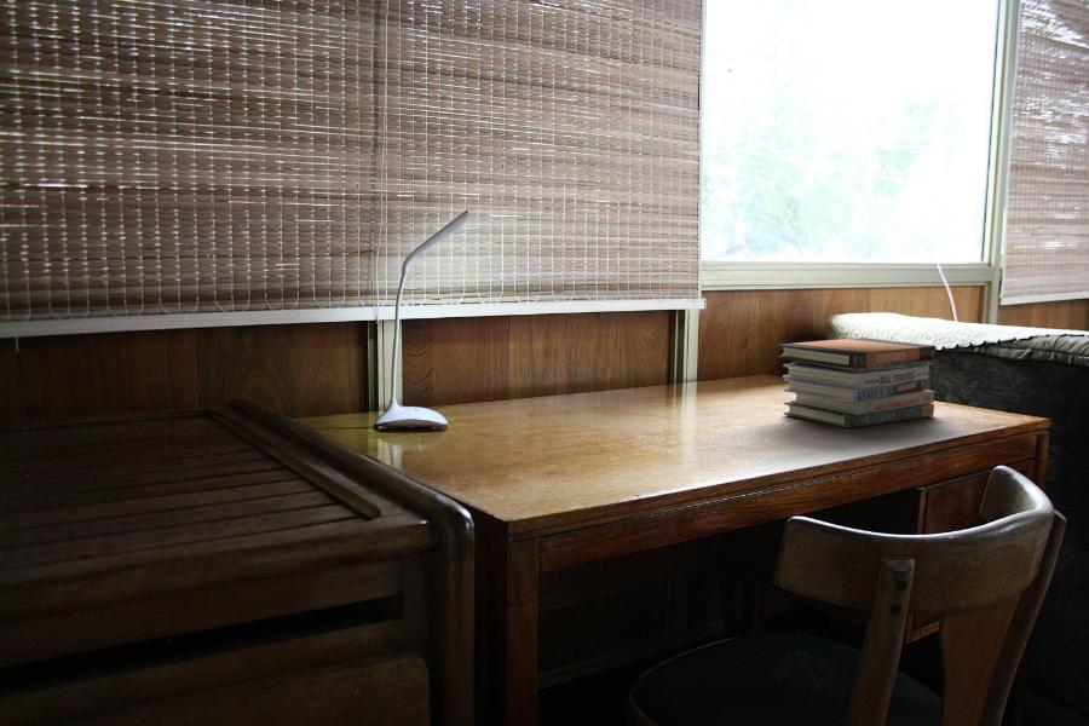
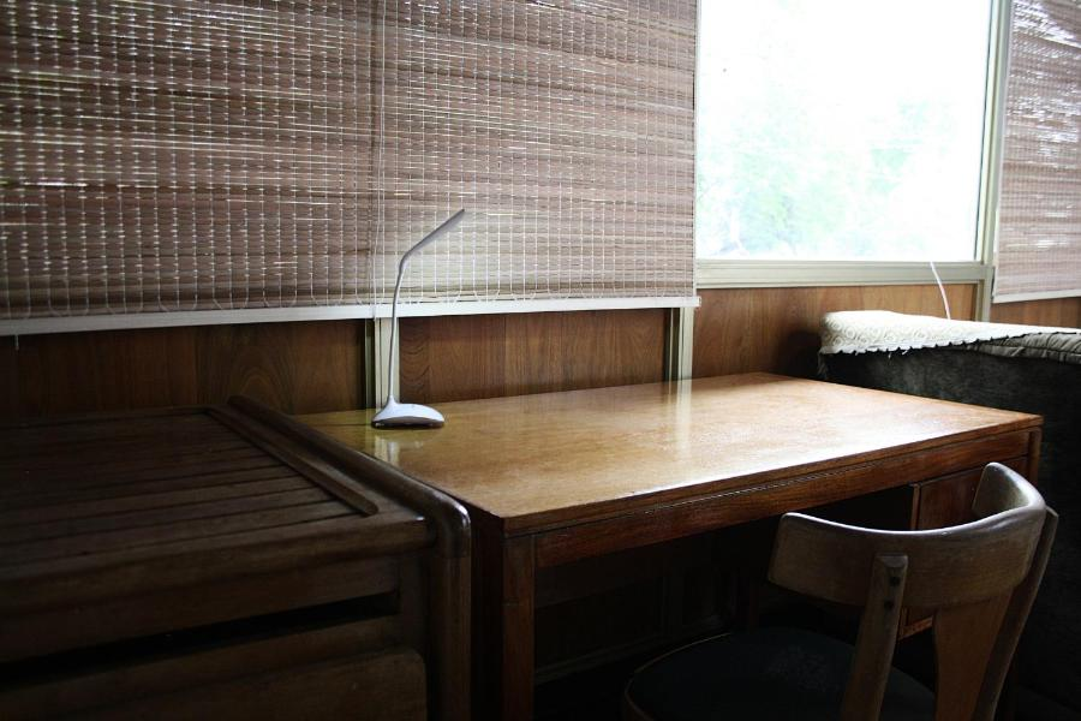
- book stack [776,336,940,430]
